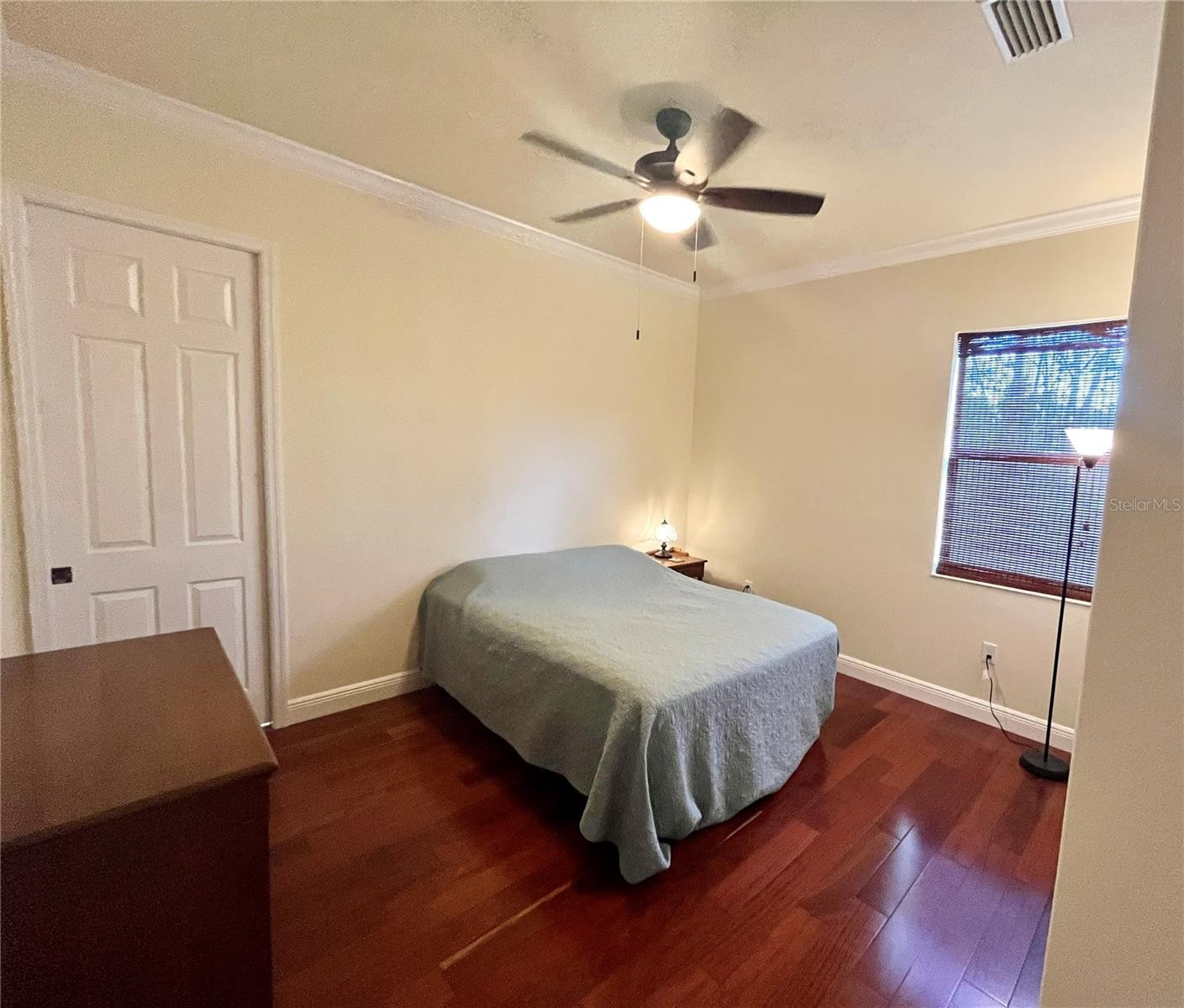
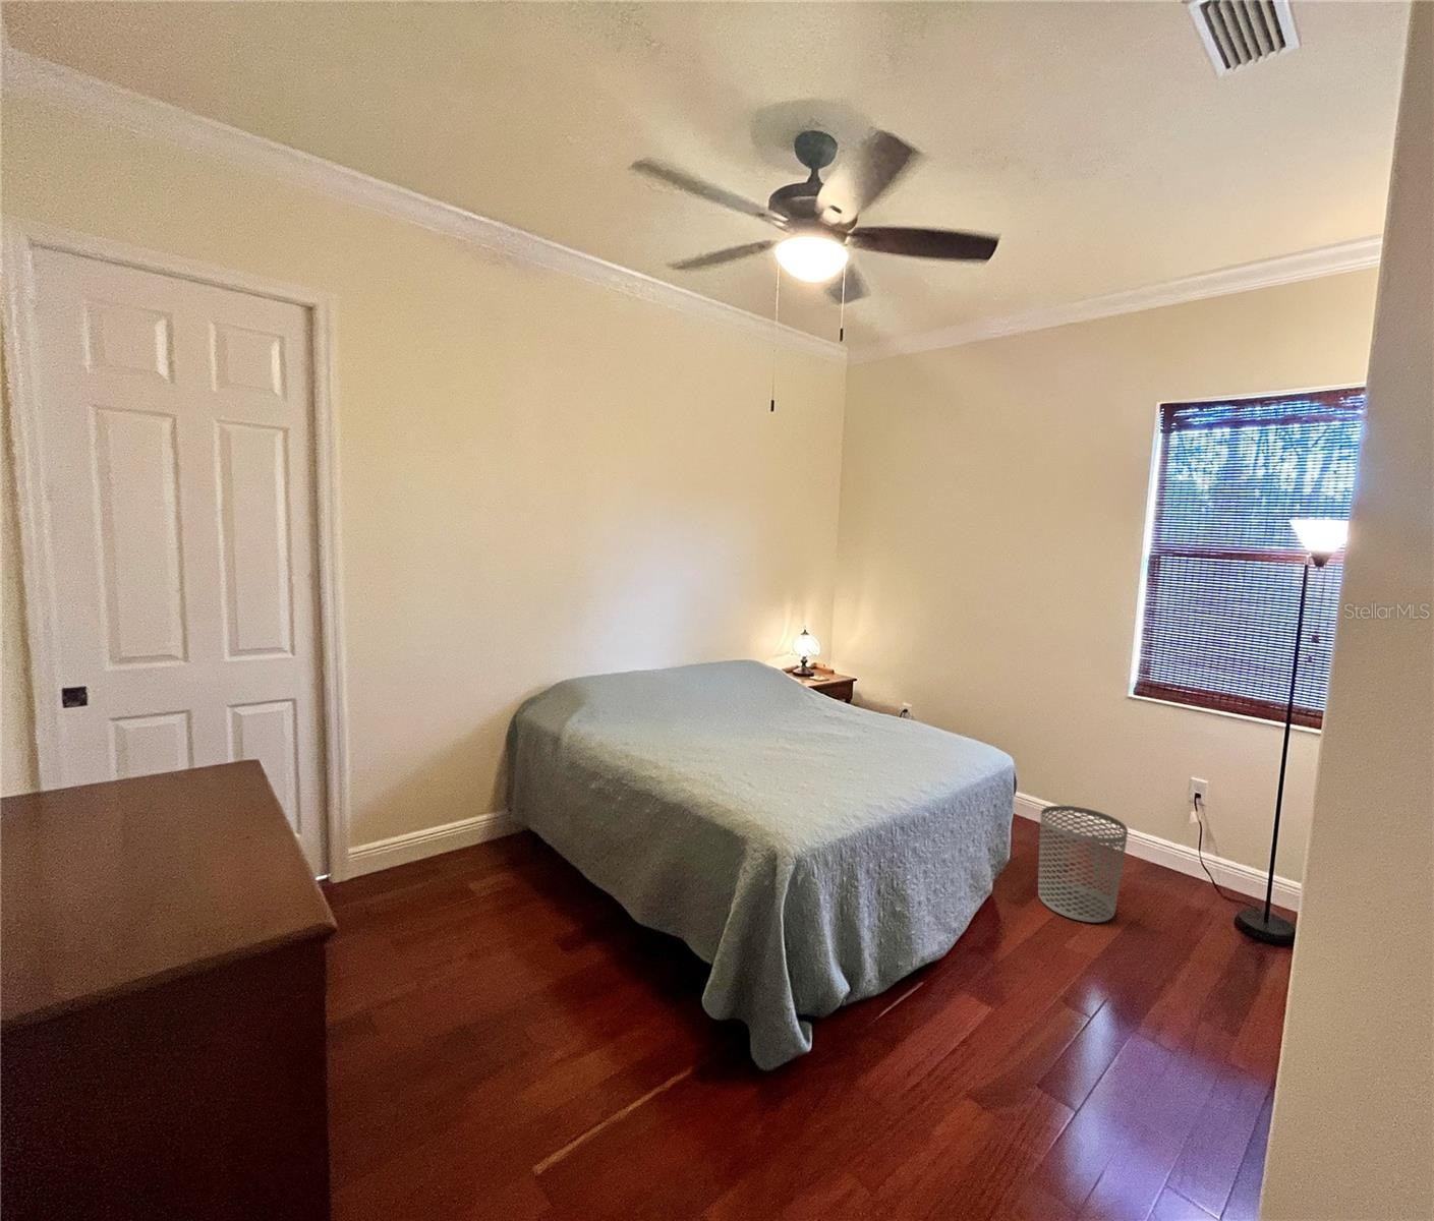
+ waste bin [1037,804,1129,924]
